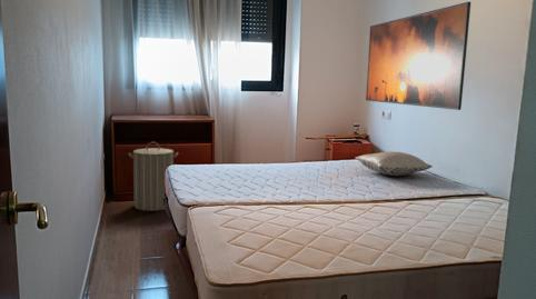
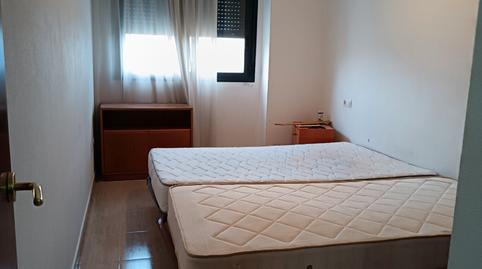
- laundry hamper [127,141,179,212]
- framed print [365,1,472,111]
- pillow [354,150,434,177]
